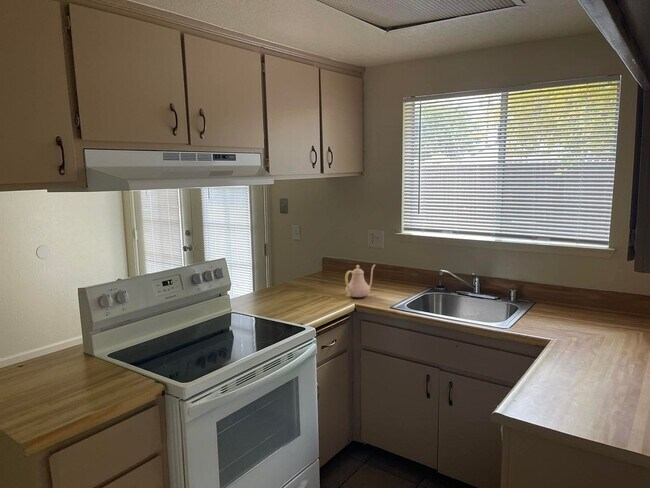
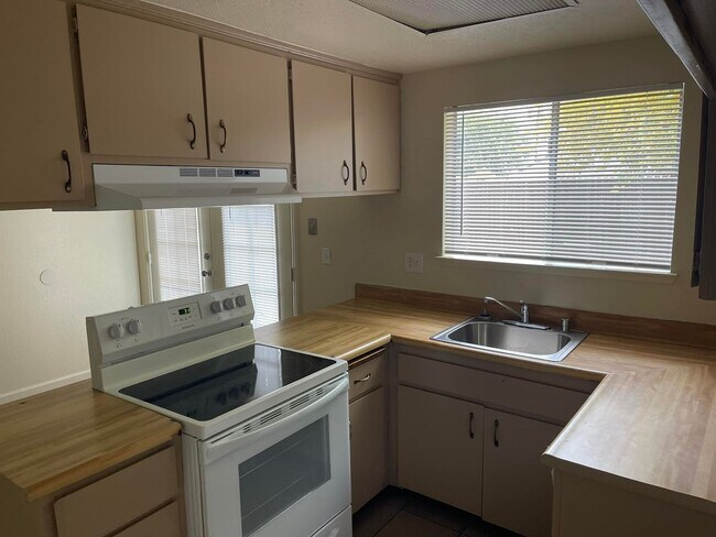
- teapot [344,264,376,298]
